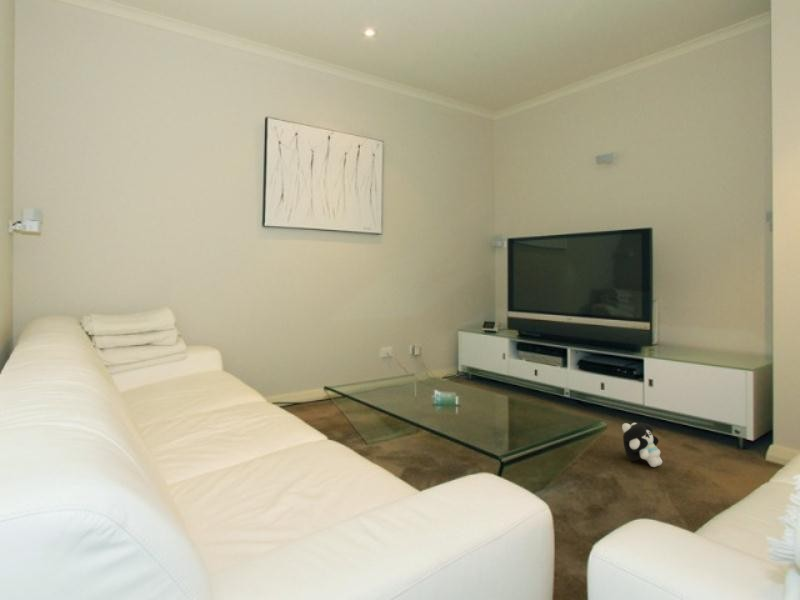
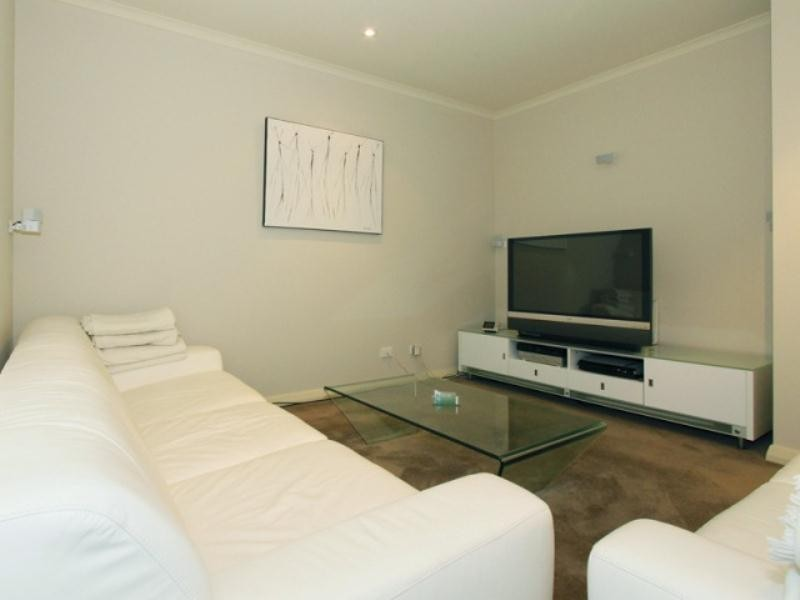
- plush toy [621,422,663,468]
